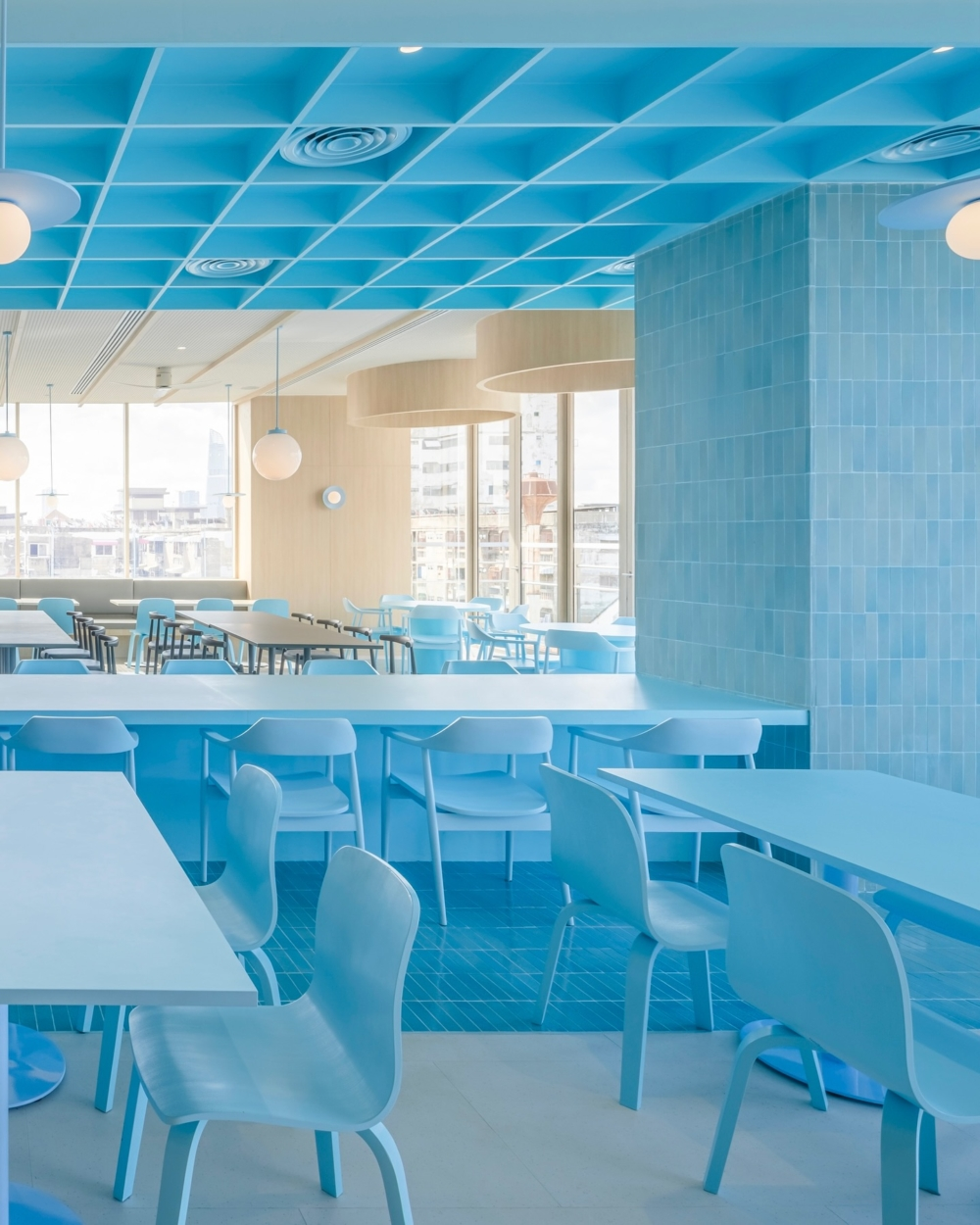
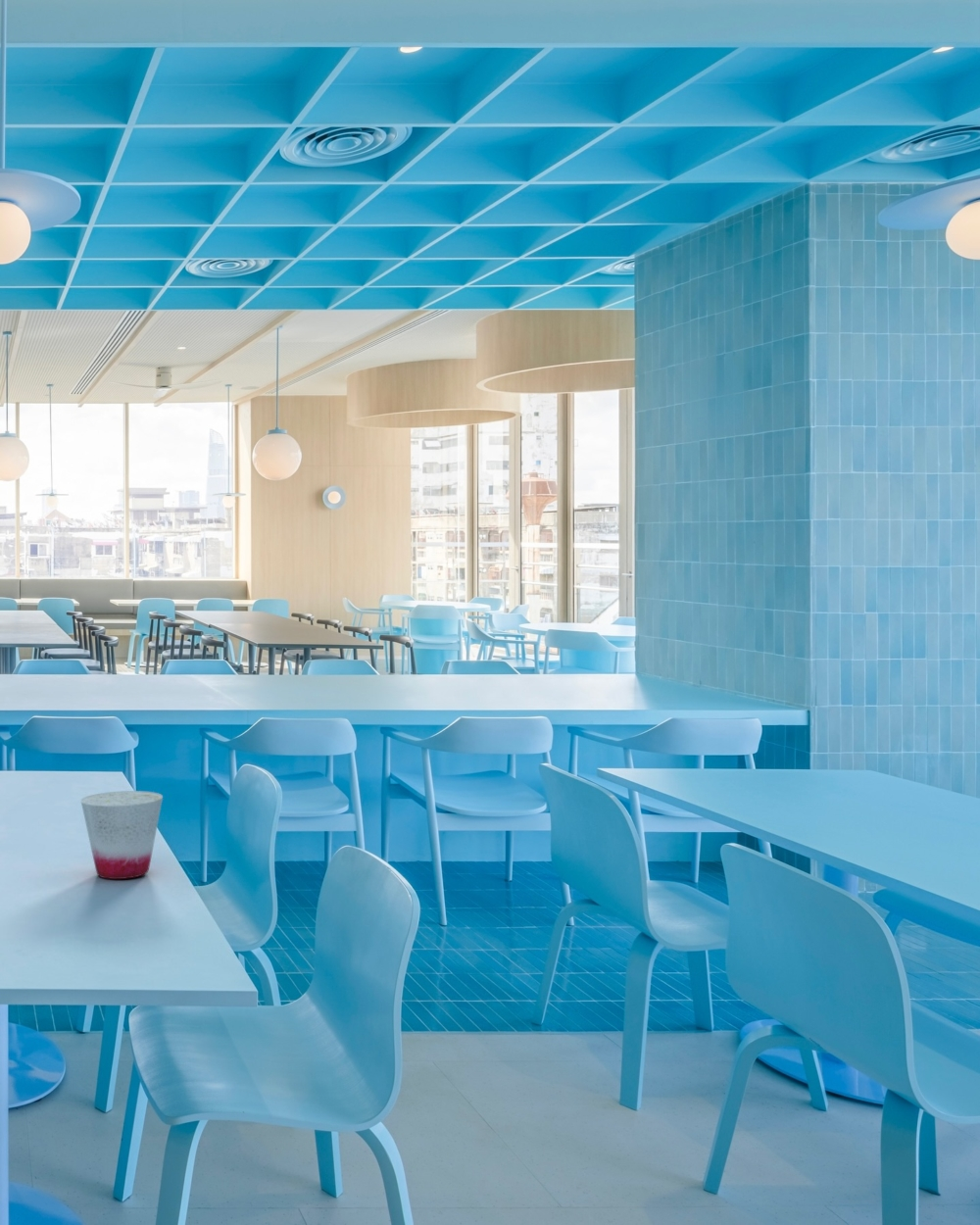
+ cup [80,790,164,880]
